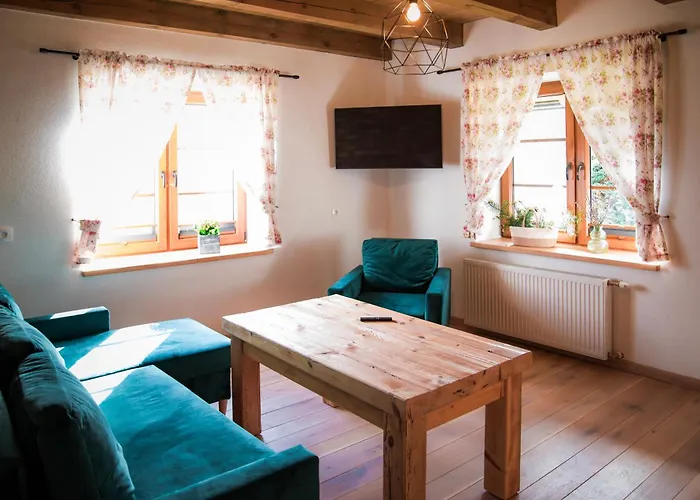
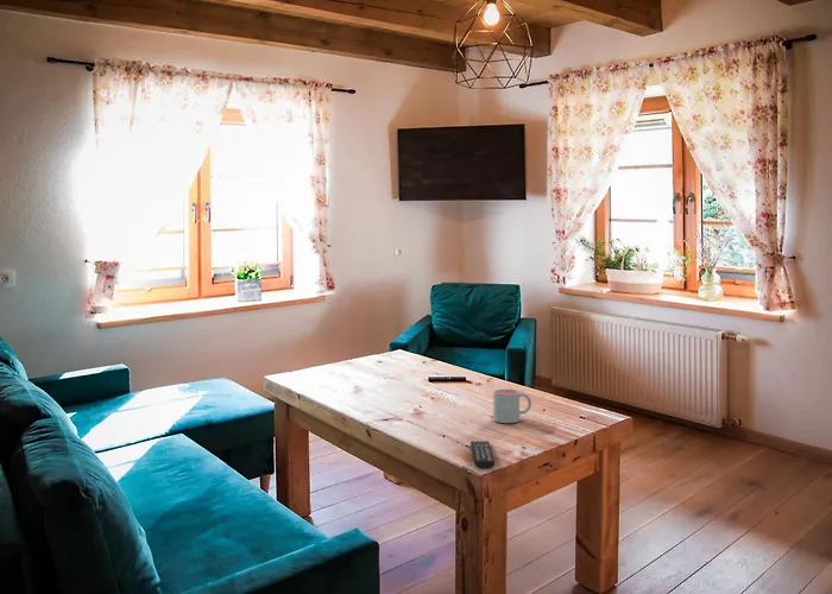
+ mug [492,388,532,424]
+ remote control [469,440,496,470]
